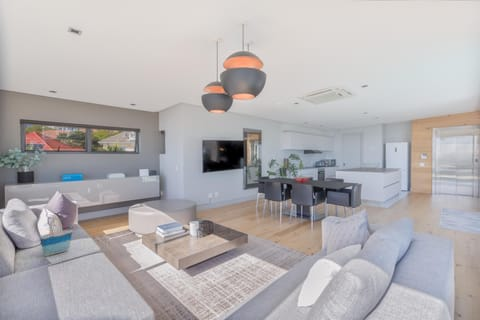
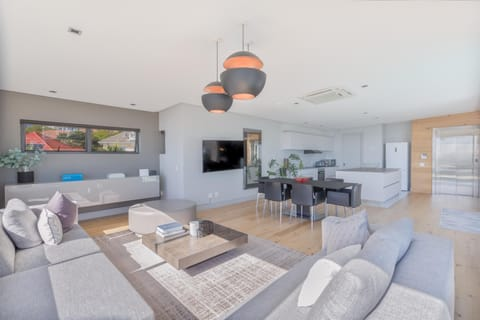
- tote bag [39,217,74,257]
